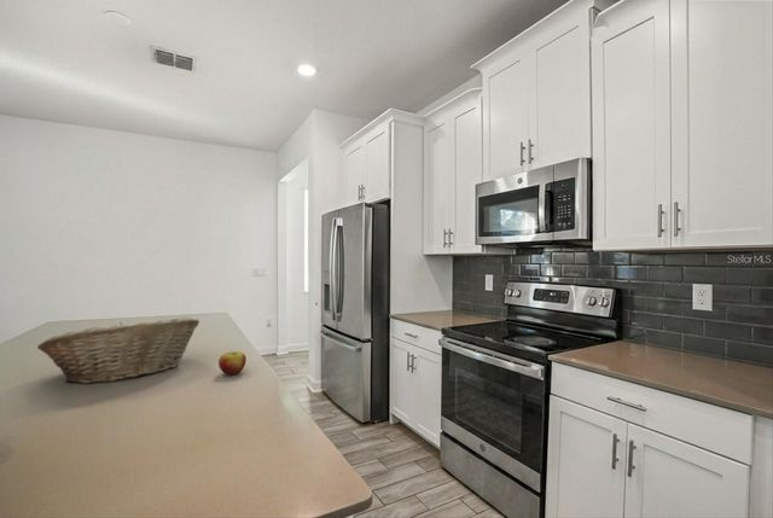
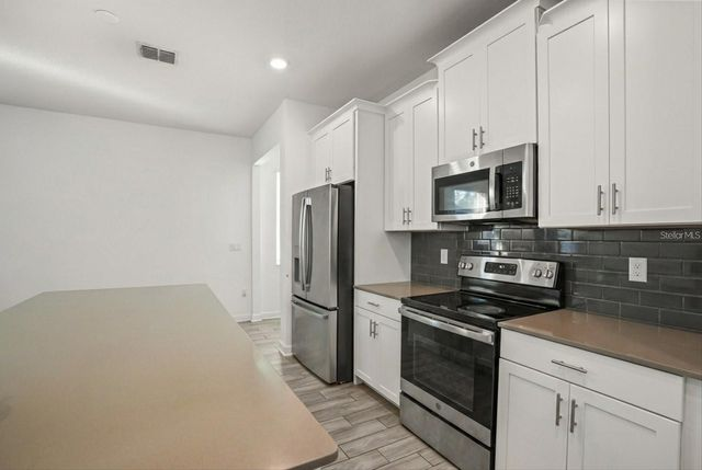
- apple [217,350,248,377]
- fruit basket [36,316,200,385]
